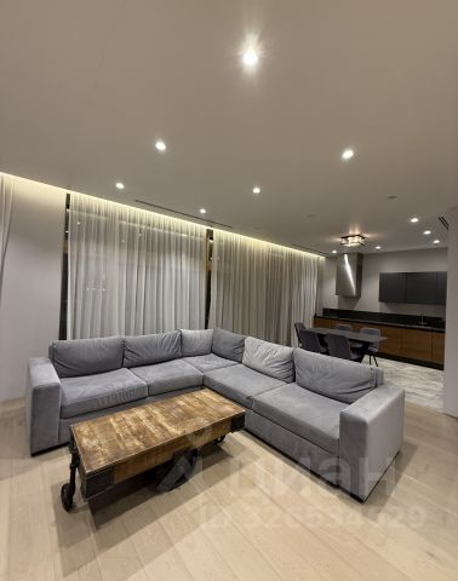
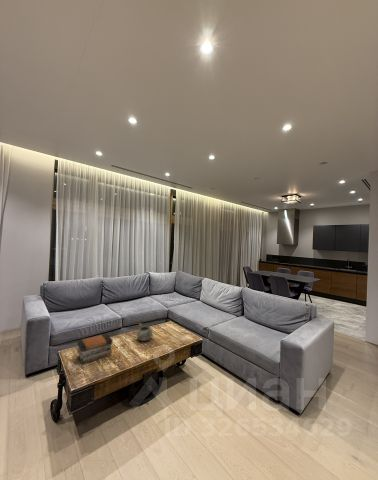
+ book stack [76,333,114,365]
+ decorative bowl [136,322,154,342]
